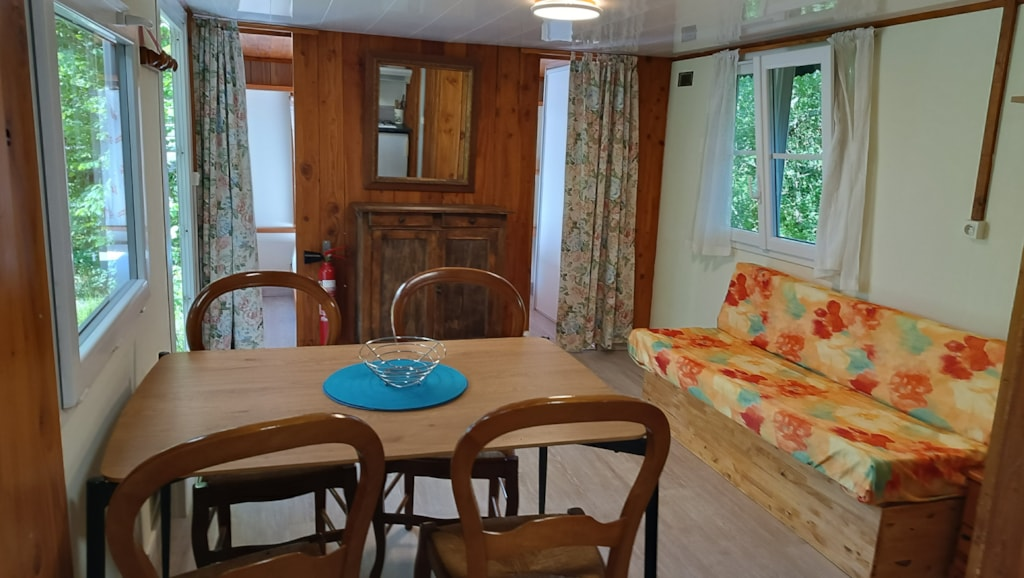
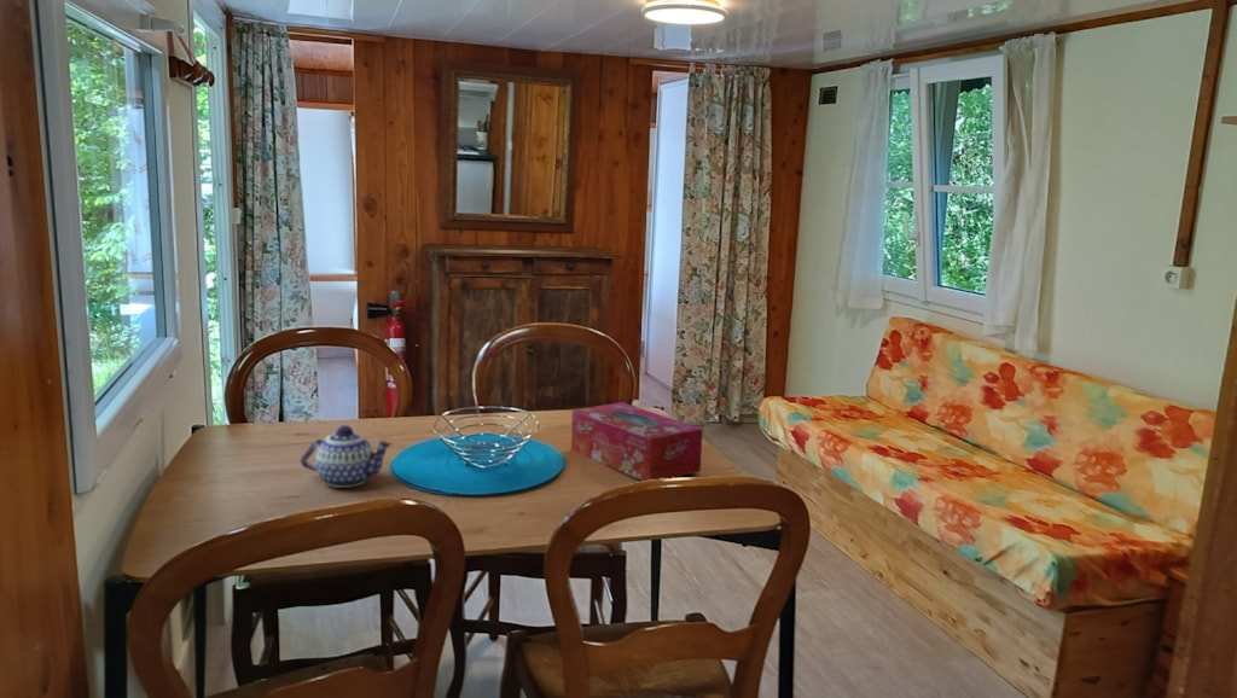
+ tissue box [570,401,704,482]
+ teapot [300,424,394,489]
